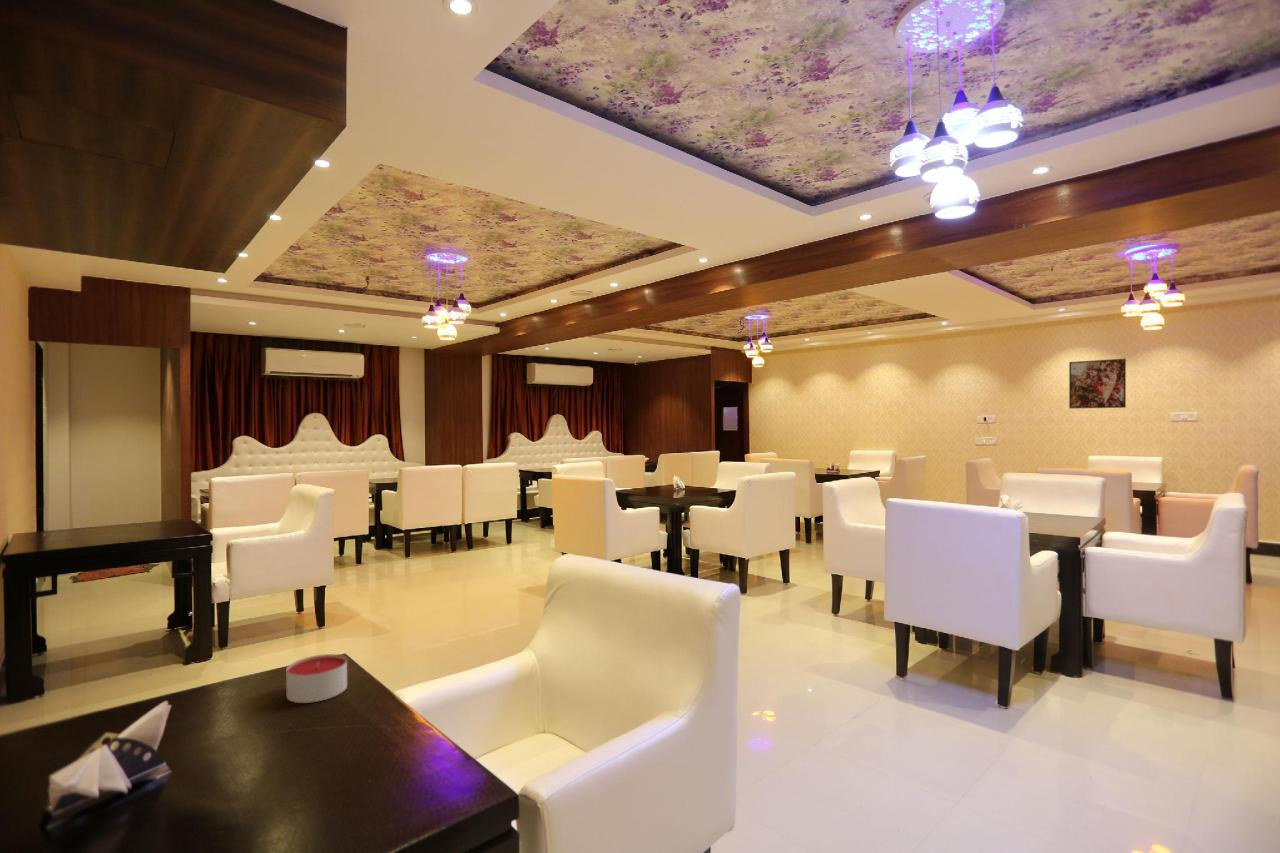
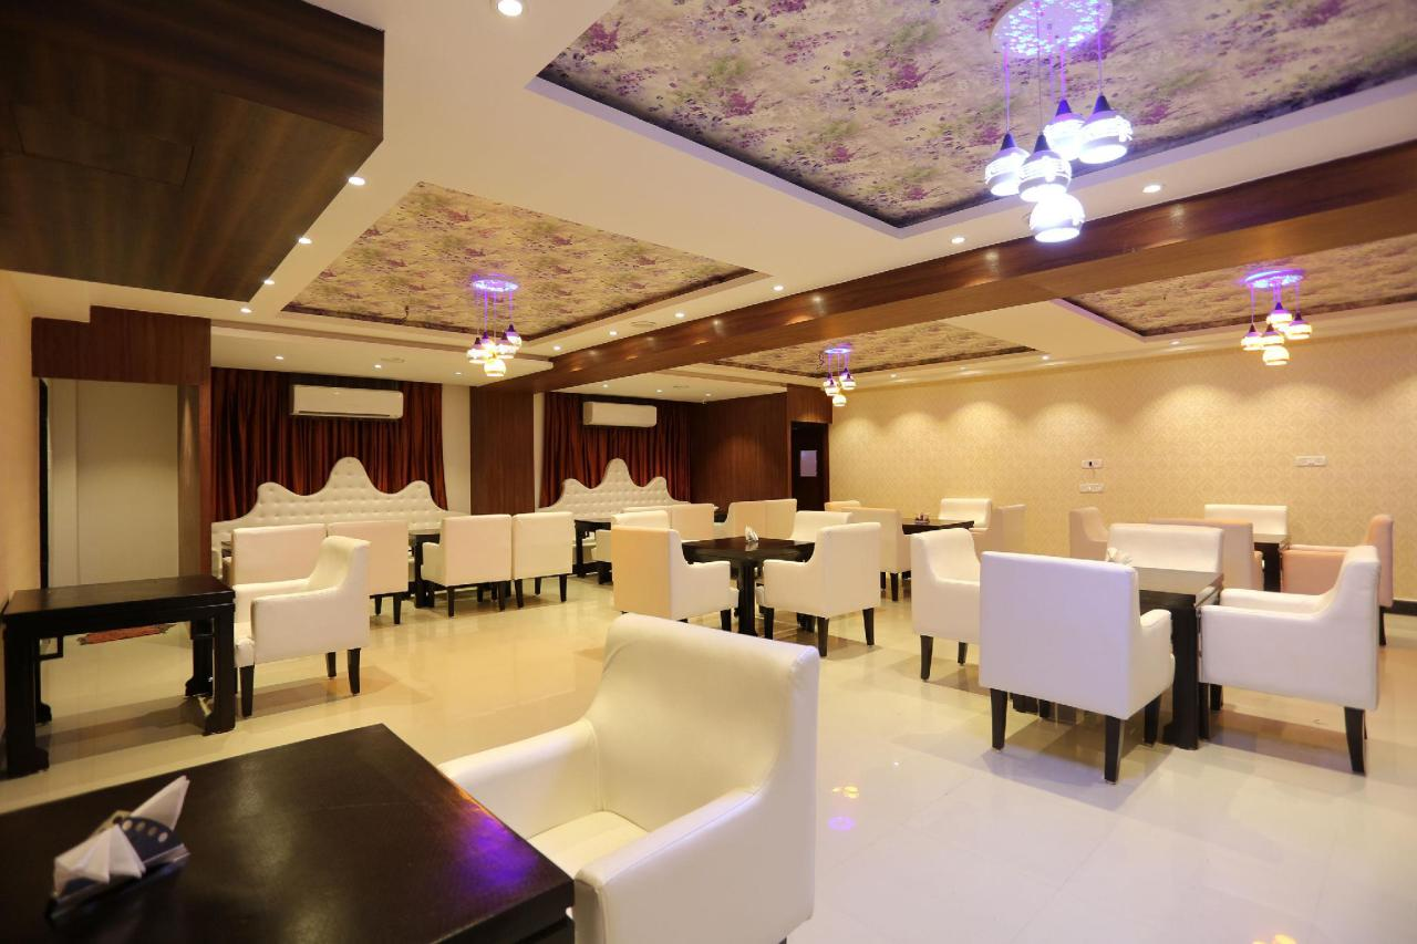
- candle [285,653,348,704]
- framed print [1068,358,1127,410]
